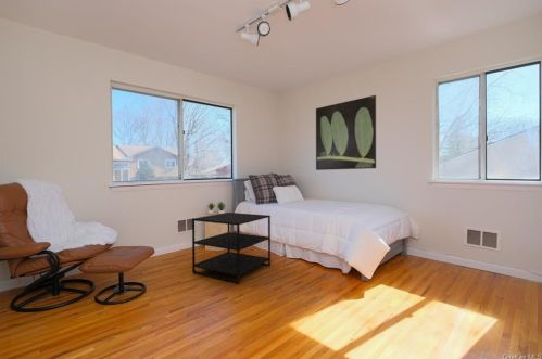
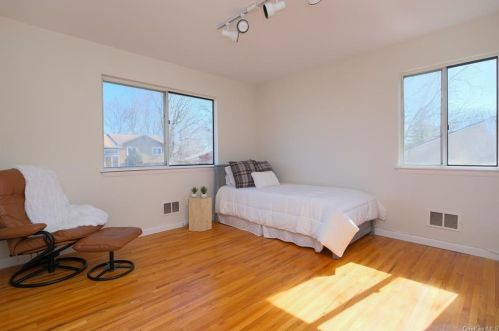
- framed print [315,94,377,171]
- side table [191,211,272,284]
